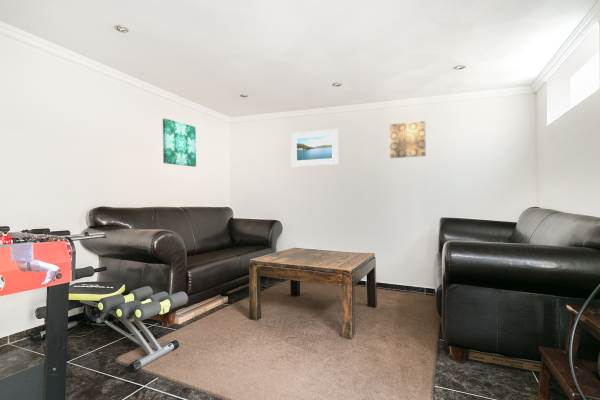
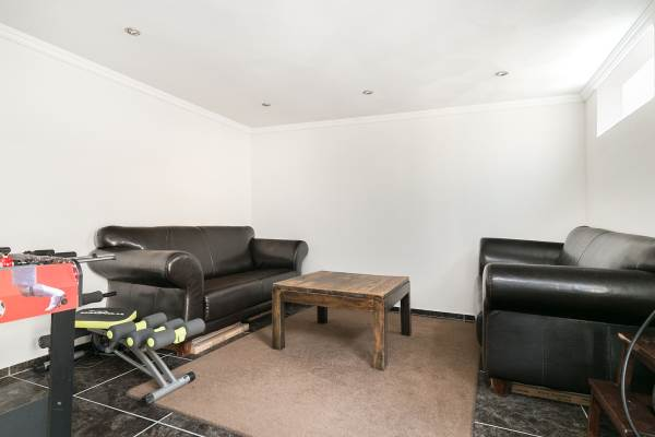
- wall art [162,118,197,168]
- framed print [290,128,339,167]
- wall art [389,120,427,159]
